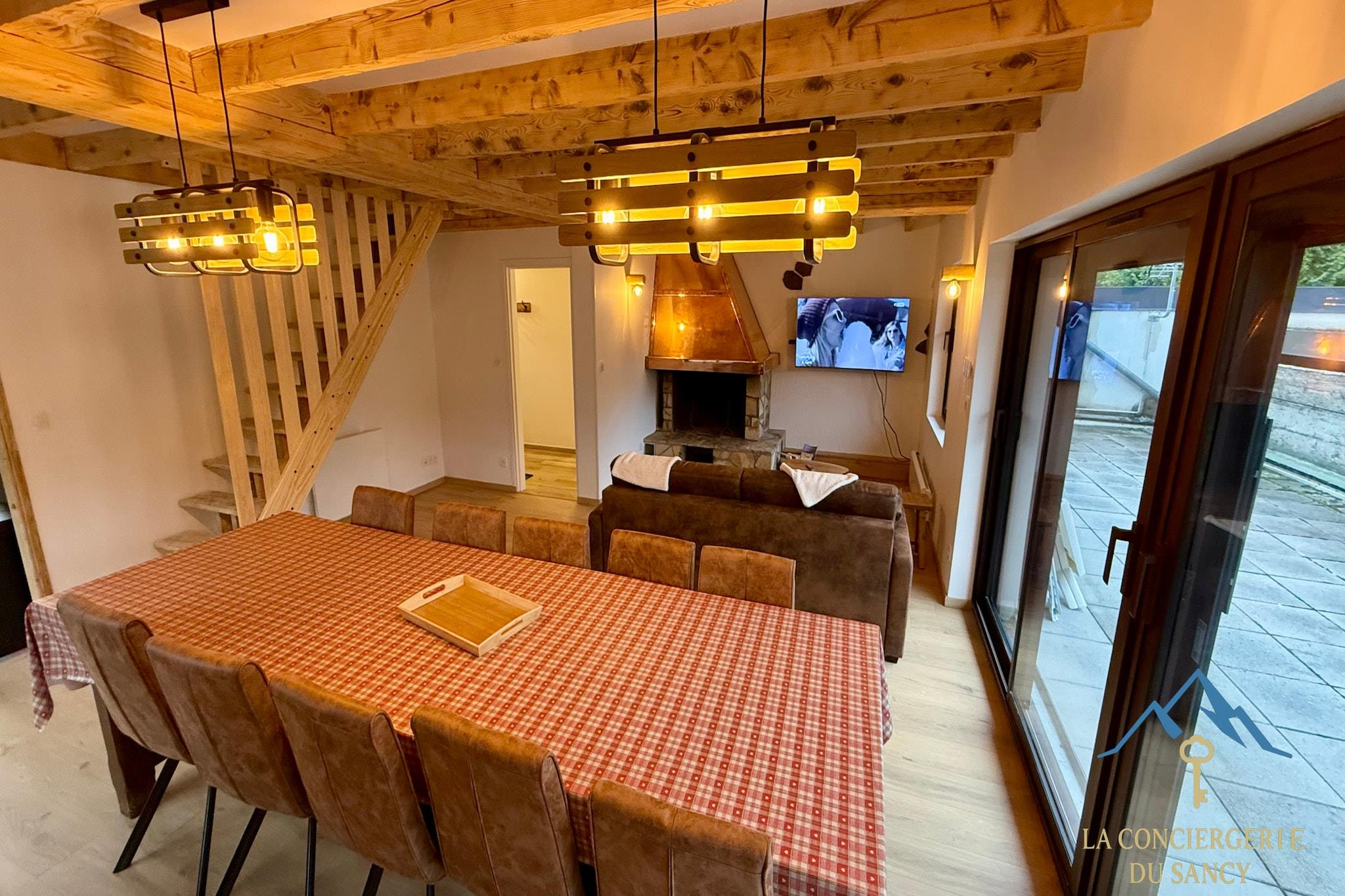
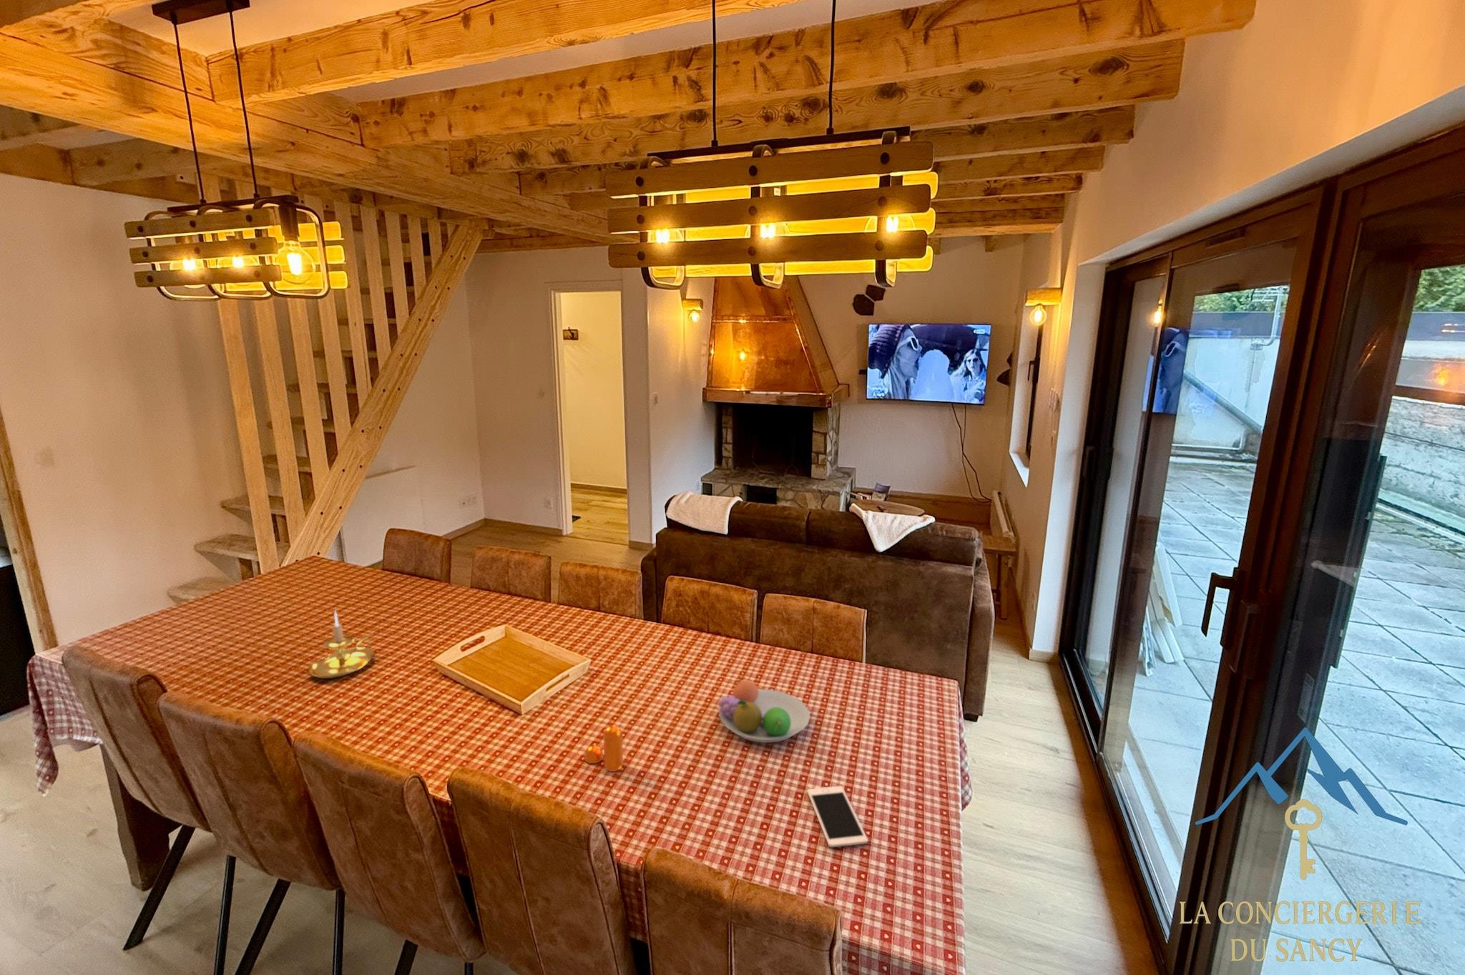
+ cell phone [806,785,868,848]
+ pepper shaker [584,725,624,773]
+ fruit bowl [718,677,810,743]
+ candle holder [307,610,376,679]
